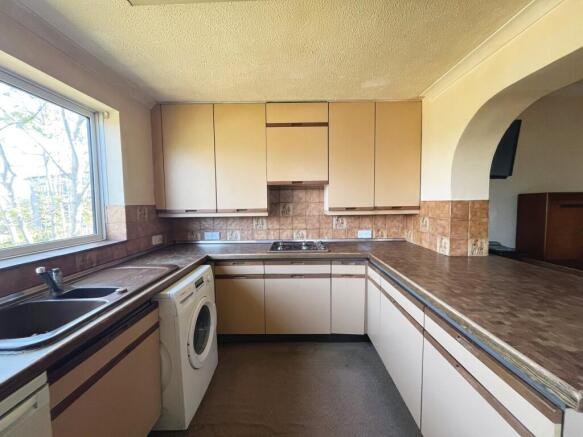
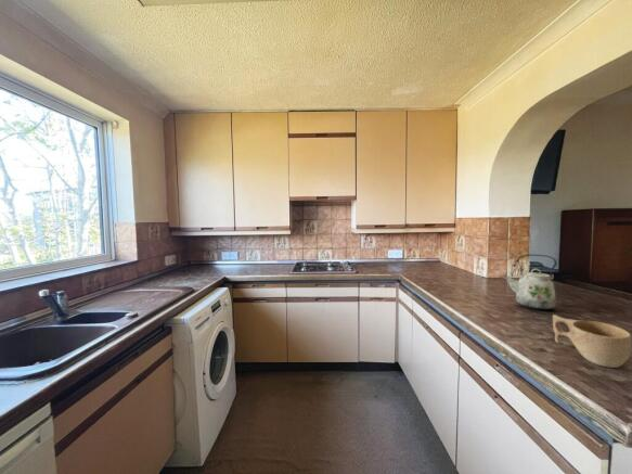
+ cup [552,313,632,369]
+ kettle [502,254,558,311]
